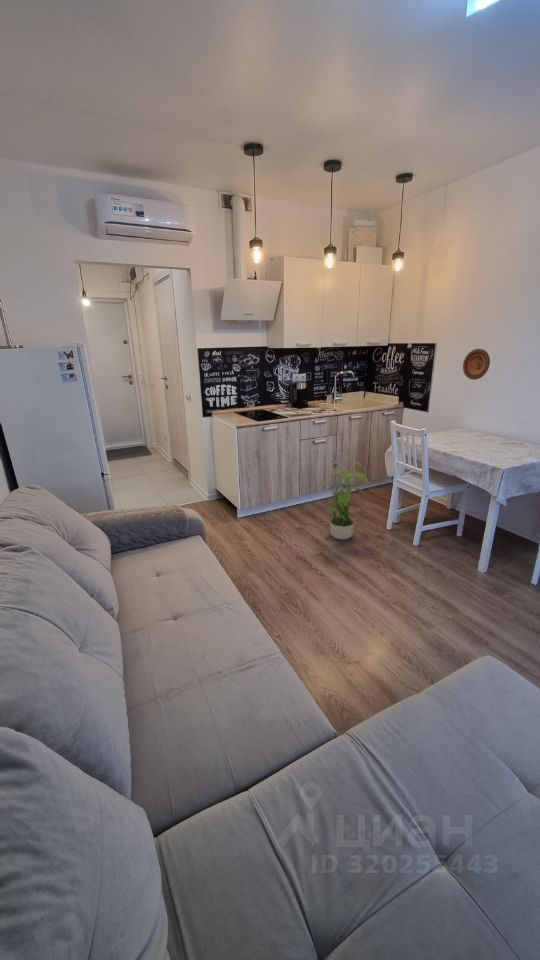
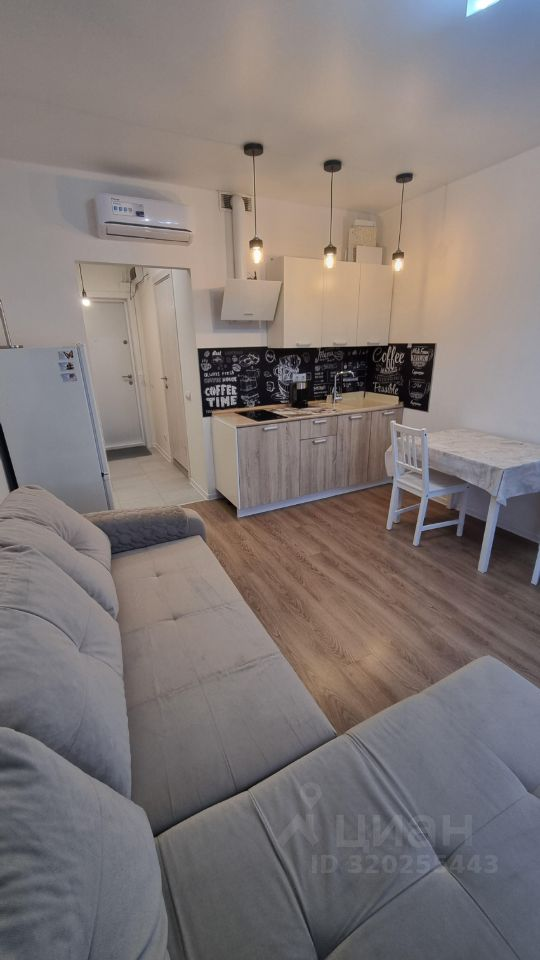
- potted plant [317,462,371,540]
- decorative plate [462,348,491,381]
